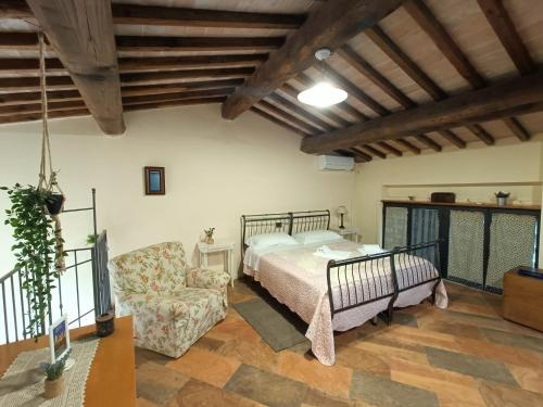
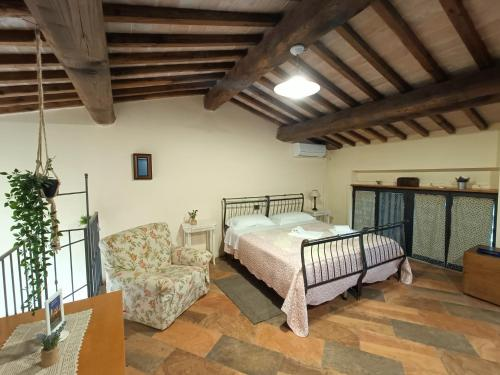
- candle [92,311,116,338]
